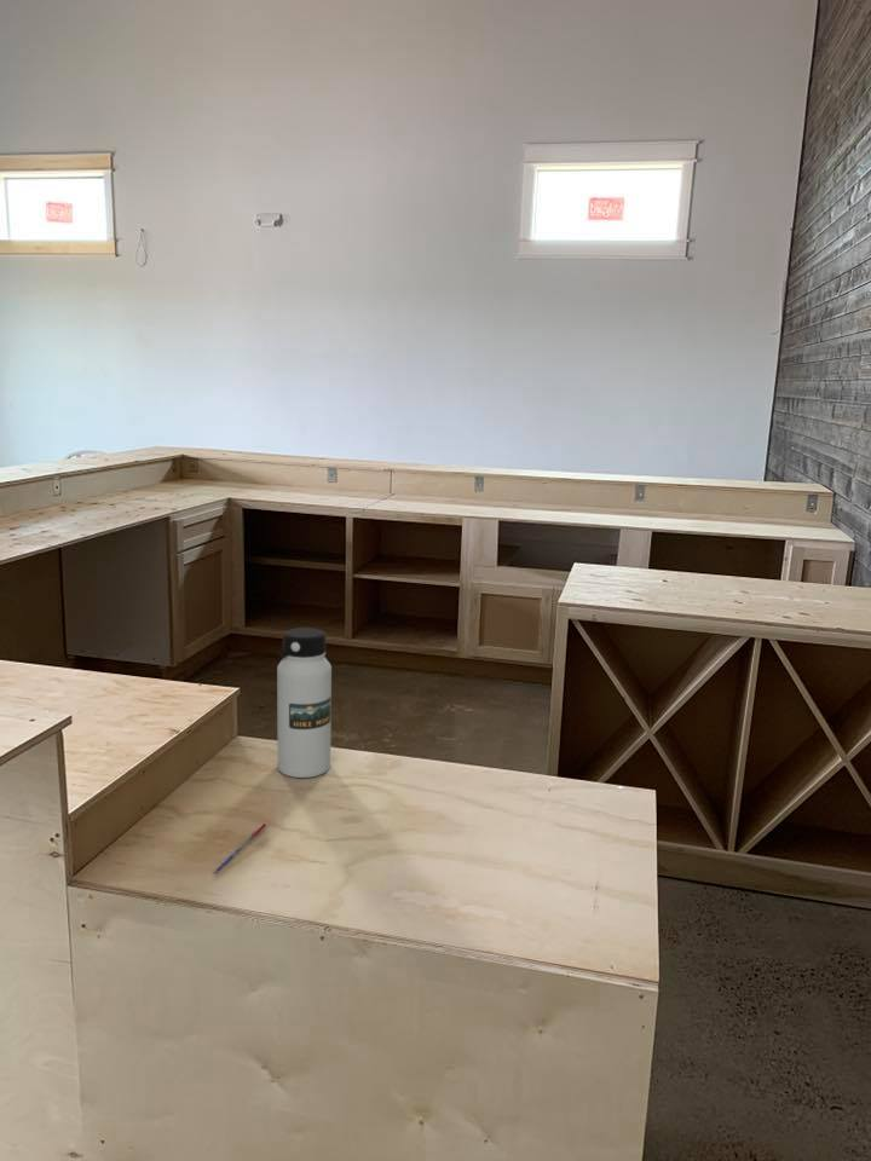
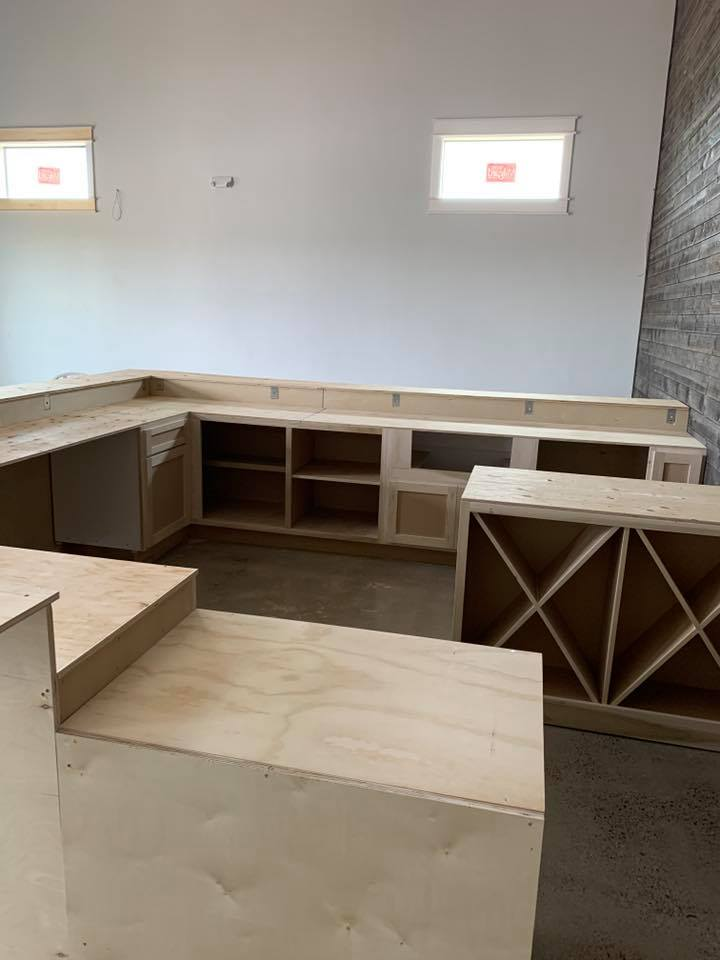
- pen [212,822,267,876]
- water bottle [276,626,333,779]
